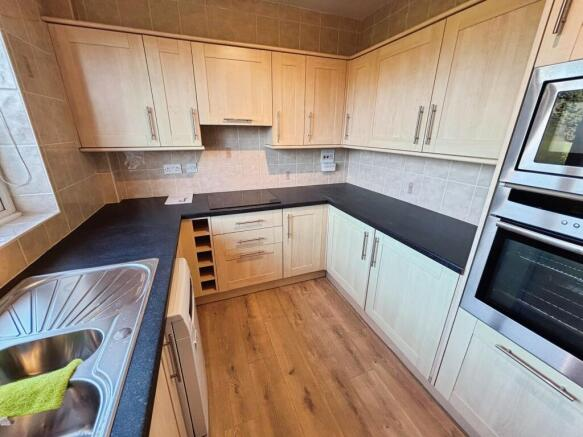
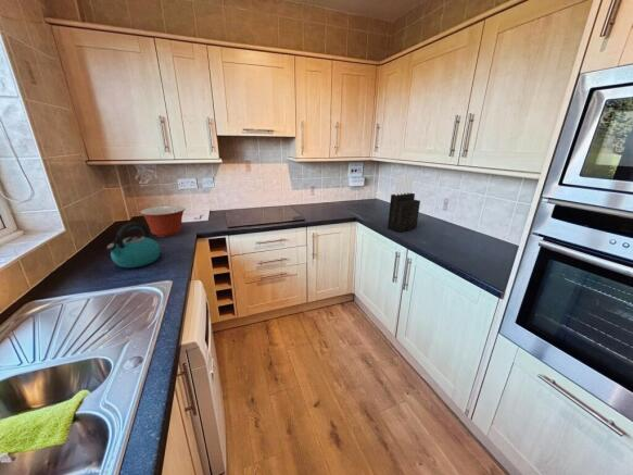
+ mixing bowl [139,204,186,238]
+ knife block [387,175,421,233]
+ kettle [105,222,162,268]
